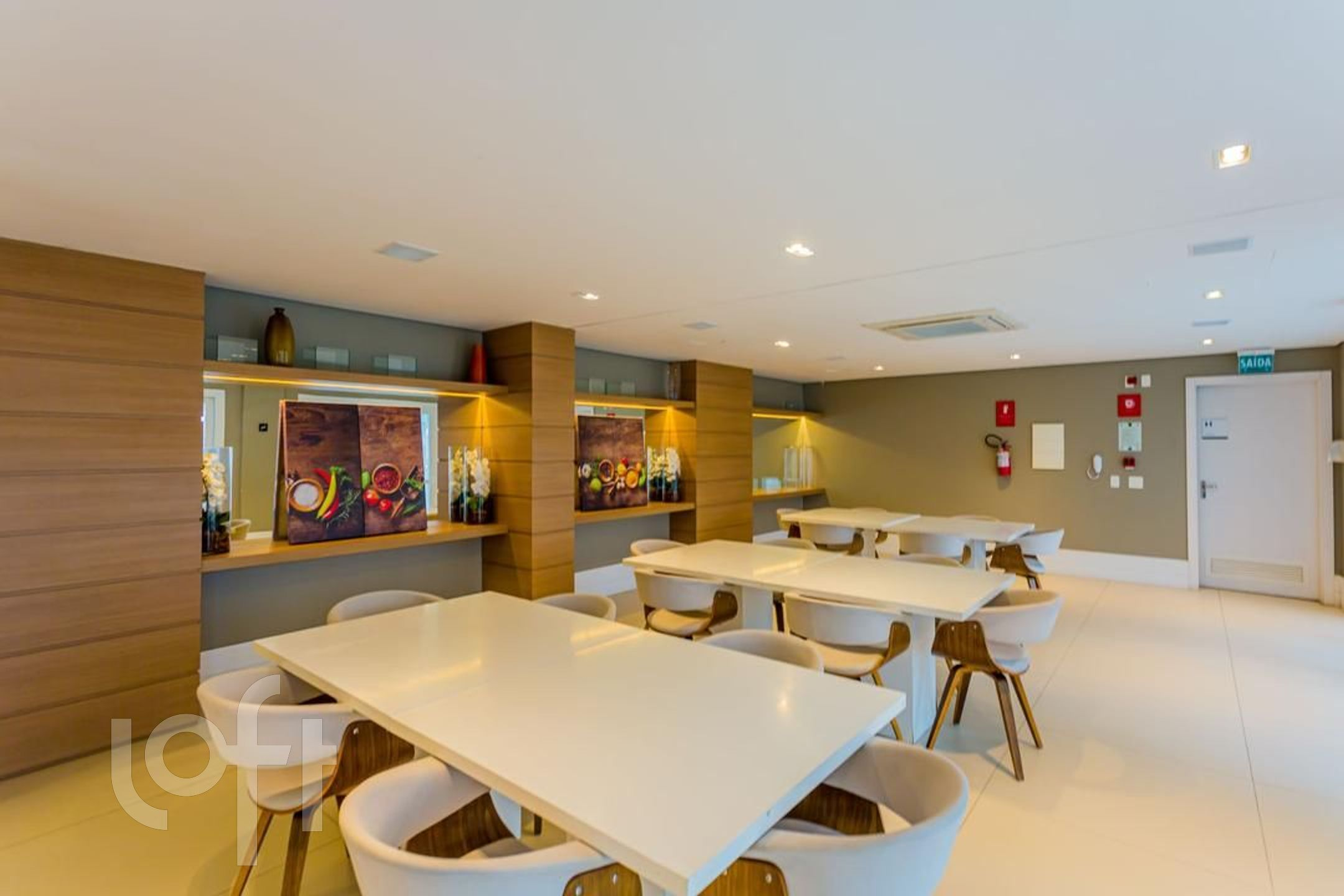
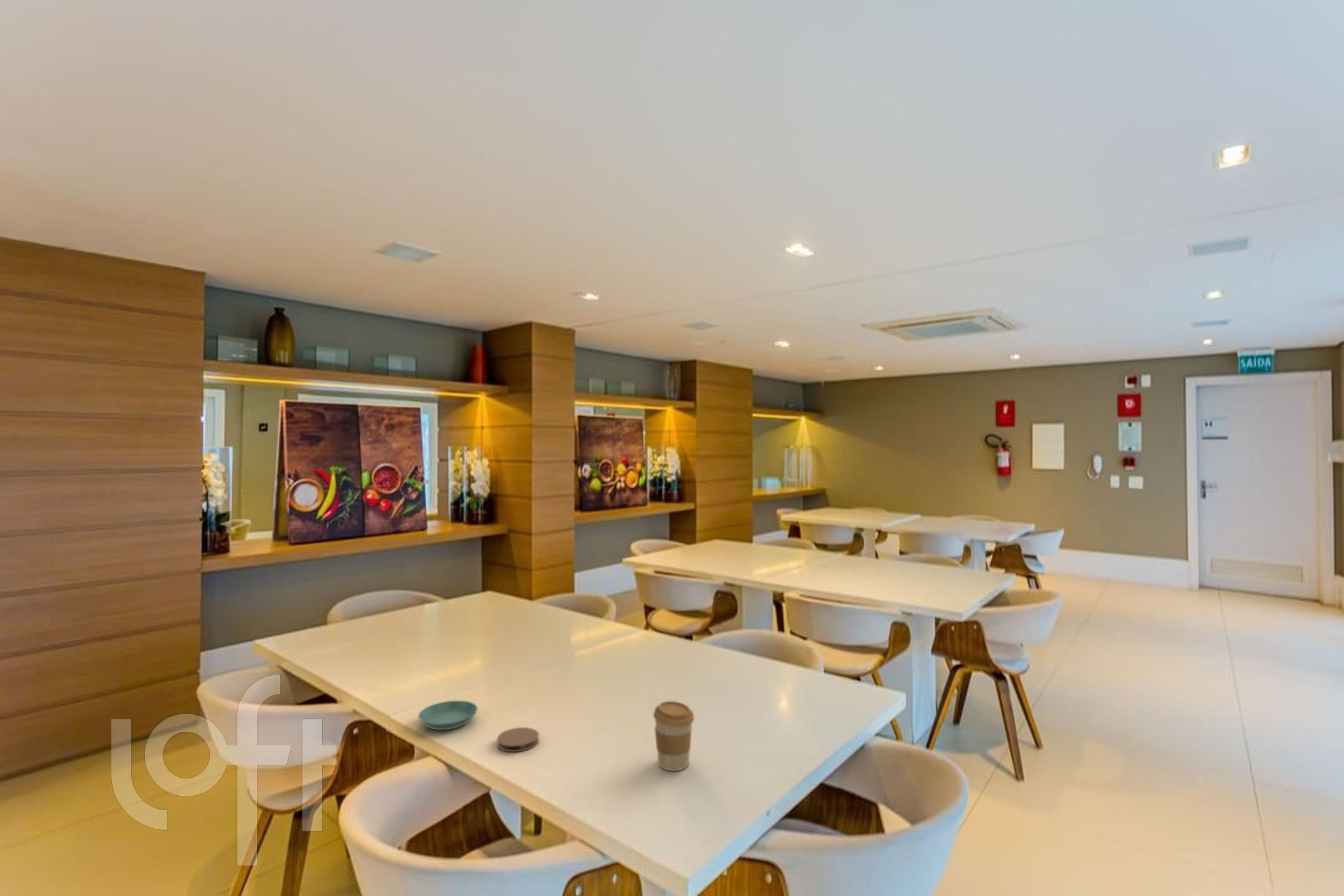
+ coaster [497,727,539,752]
+ saucer [418,700,478,730]
+ coffee cup [653,701,695,772]
